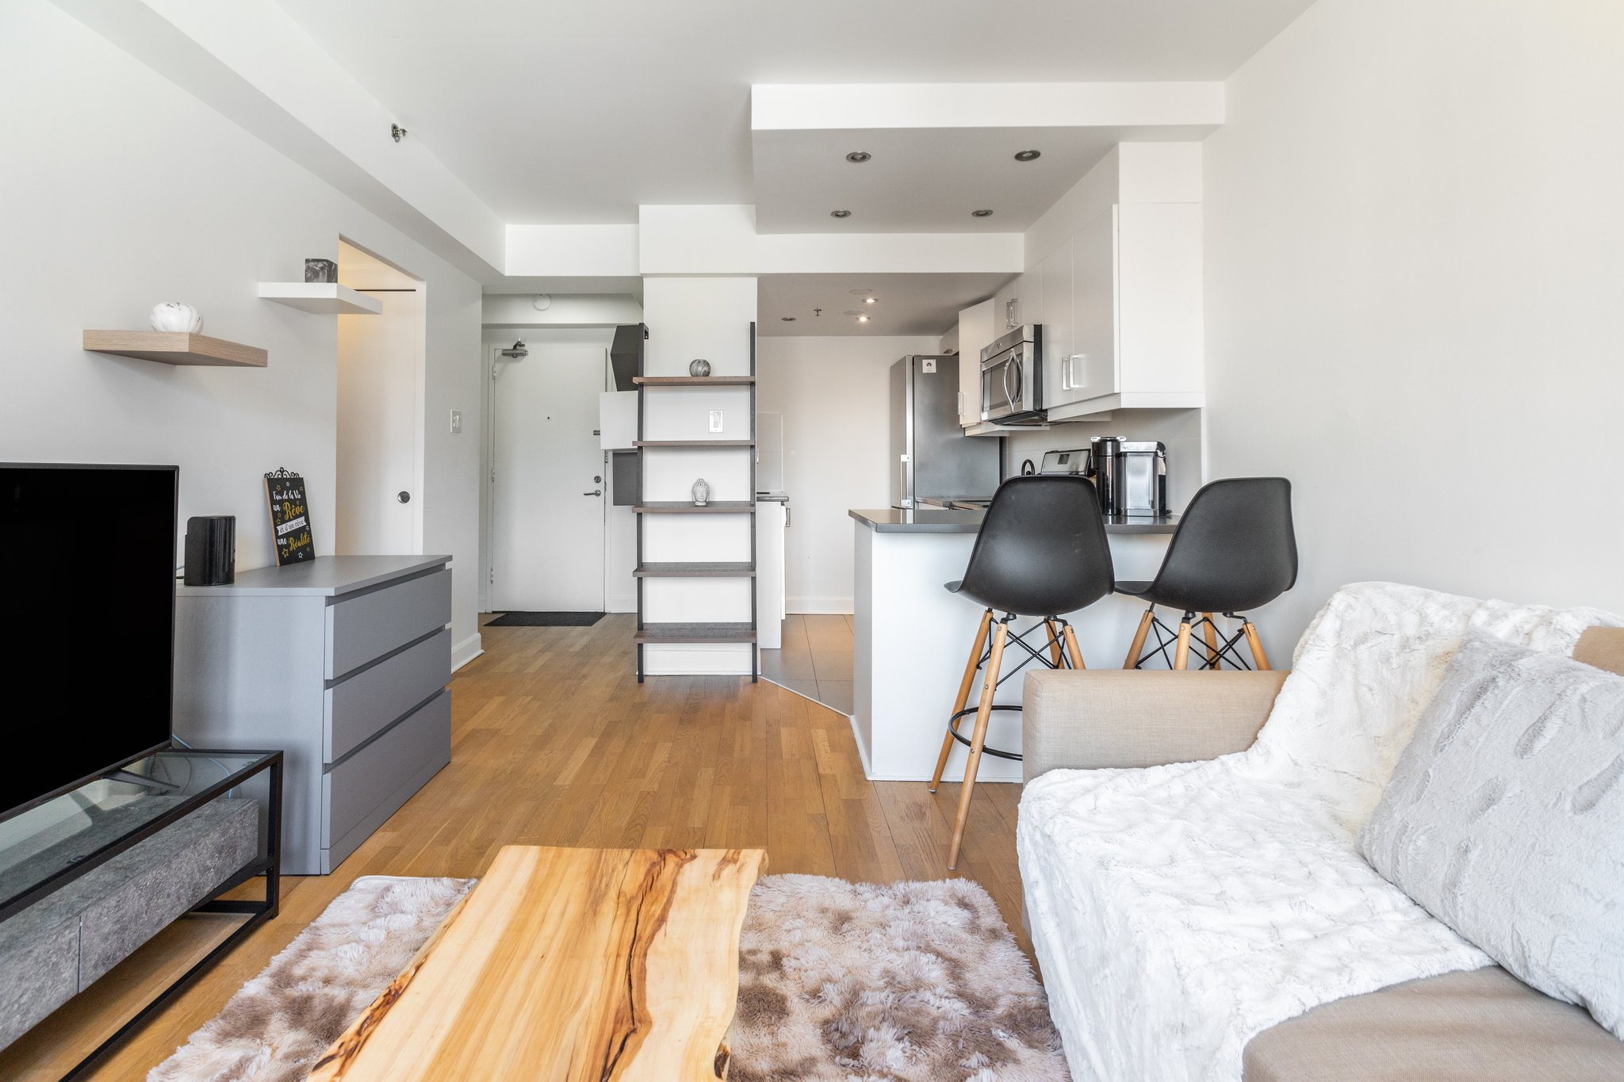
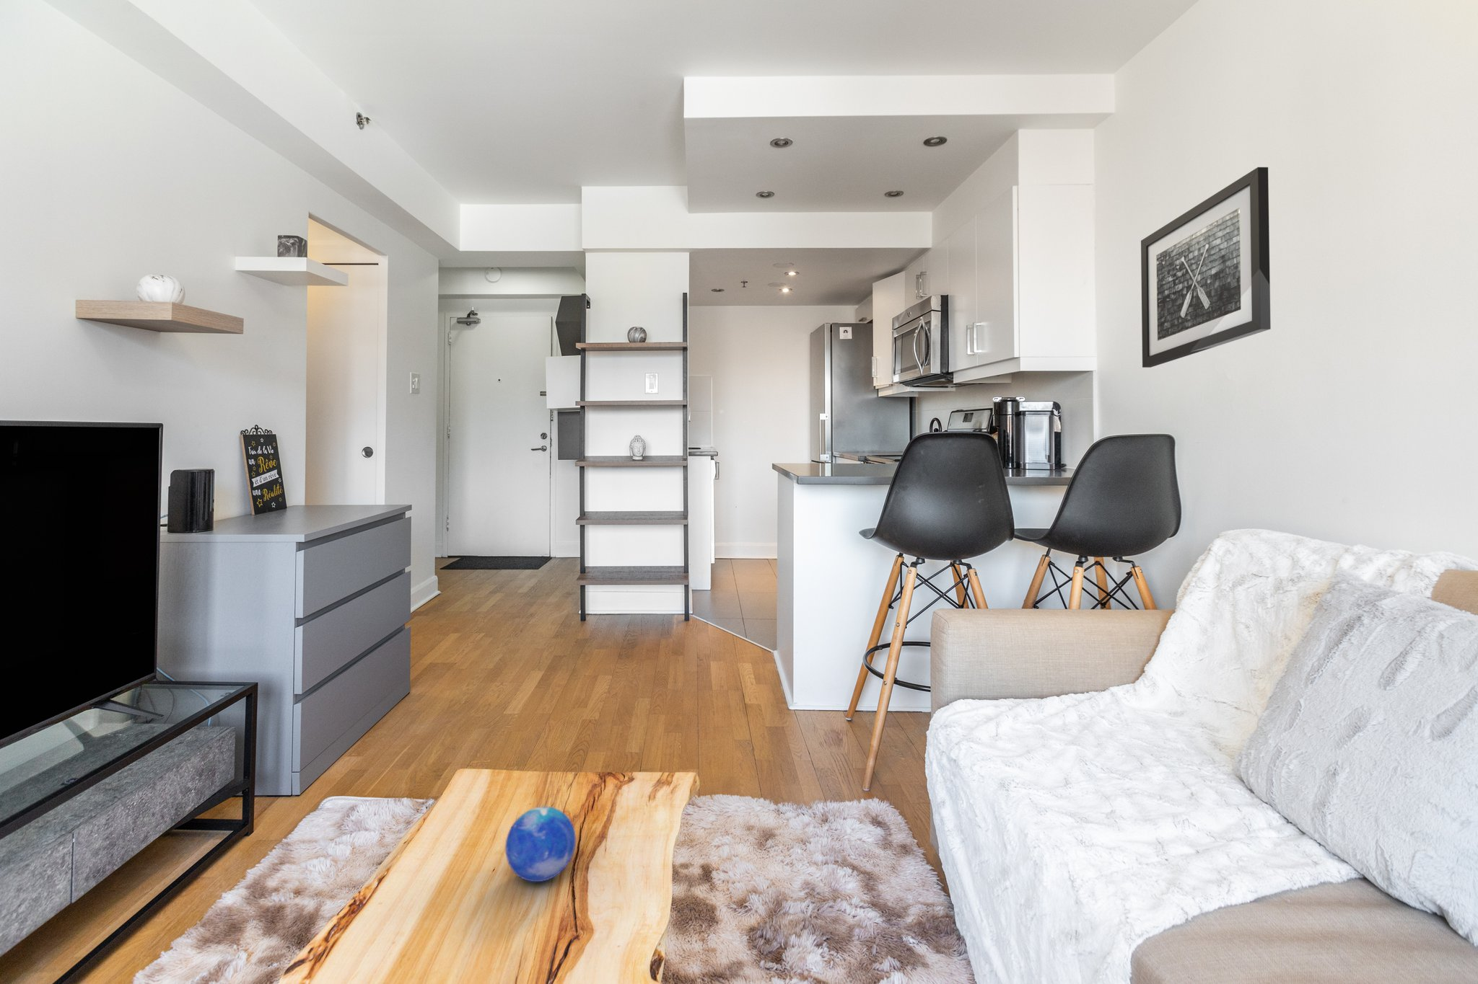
+ decorative orb [504,806,577,882]
+ wall art [1141,167,1271,368]
